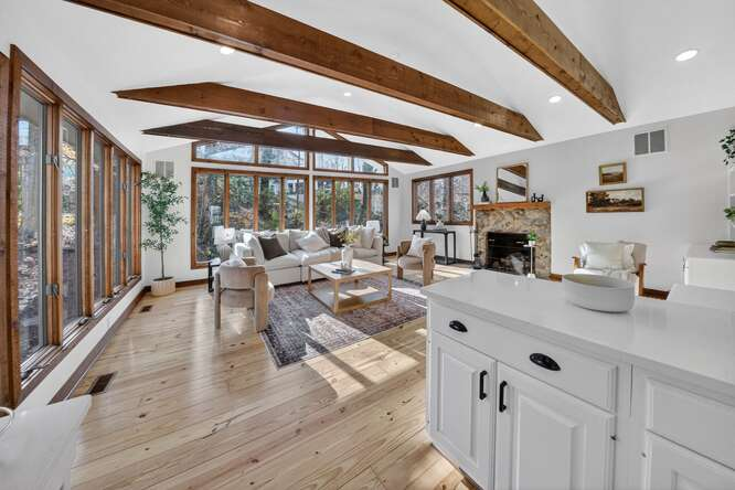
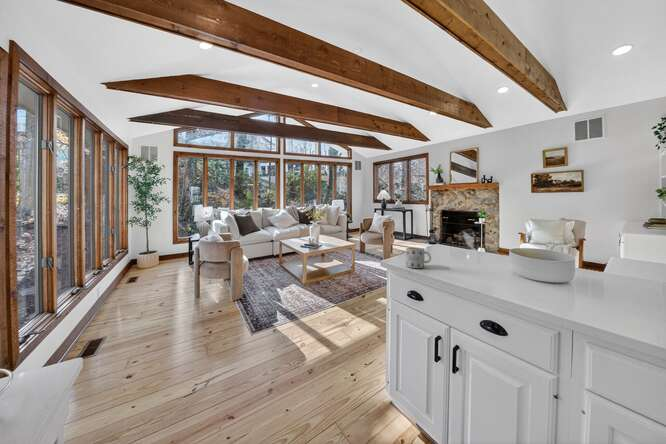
+ mug [405,246,432,269]
